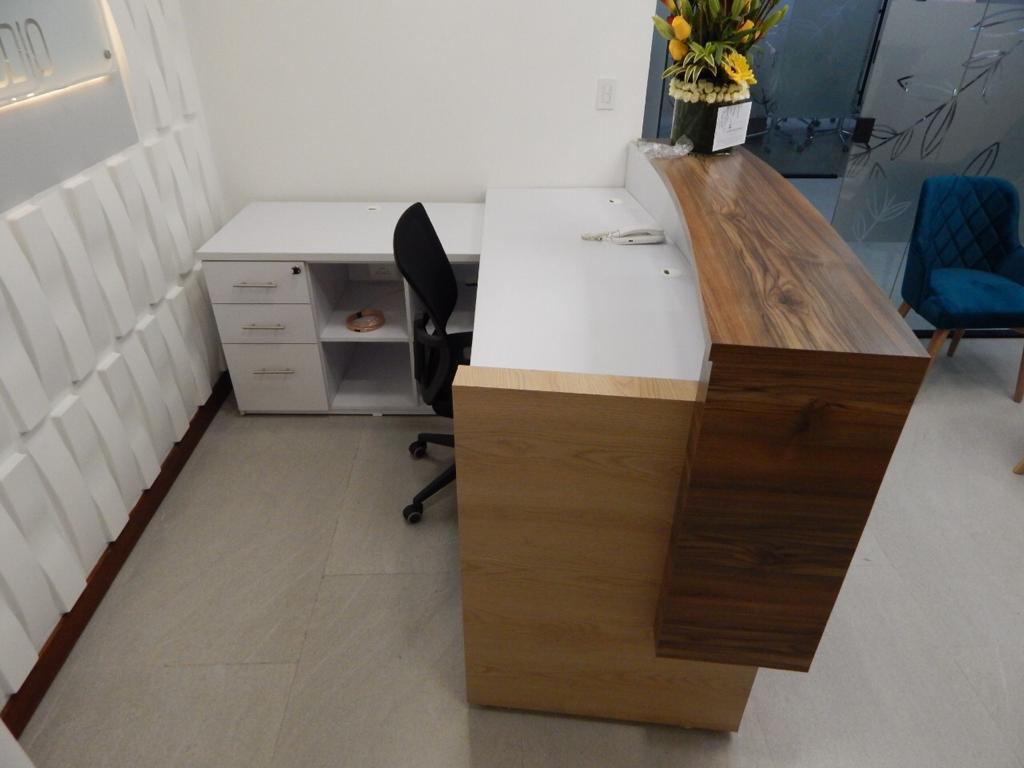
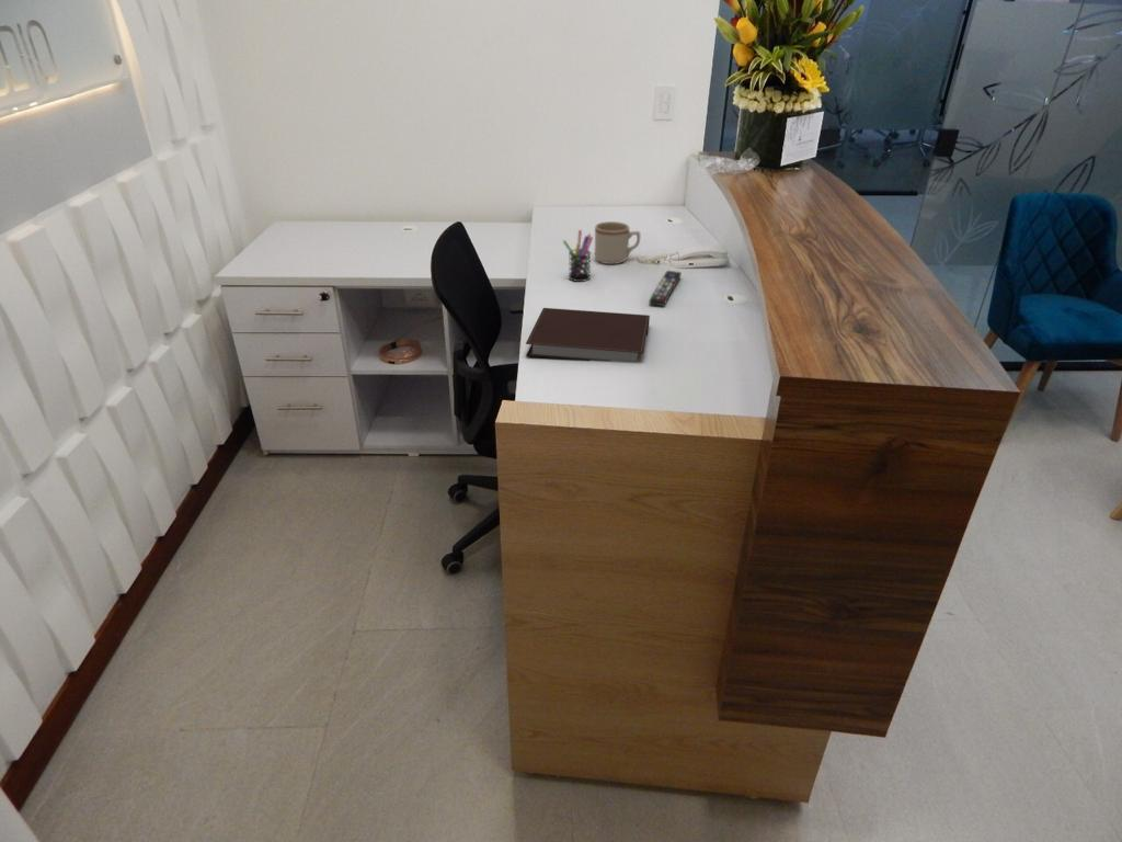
+ pen holder [562,229,594,283]
+ notebook [525,307,651,363]
+ remote control [648,270,683,307]
+ mug [594,220,641,265]
